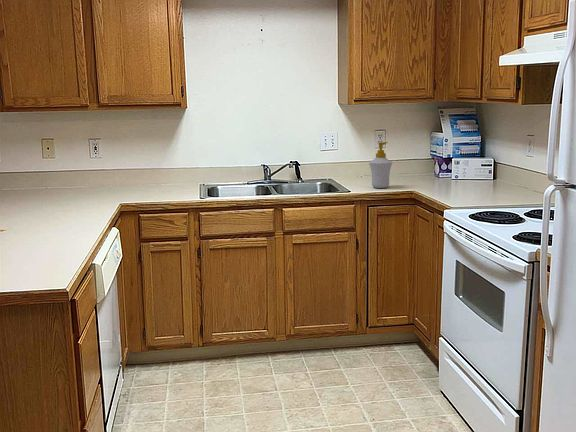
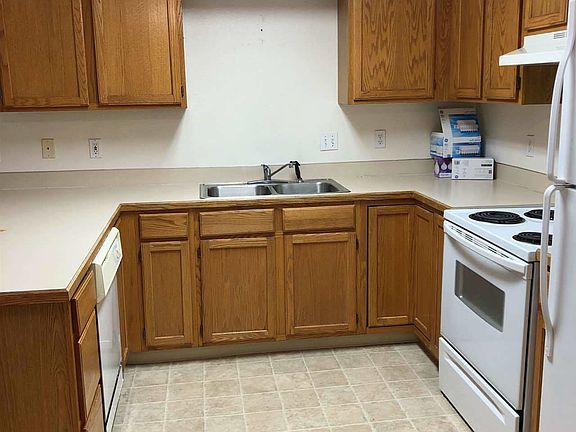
- soap bottle [368,141,393,189]
